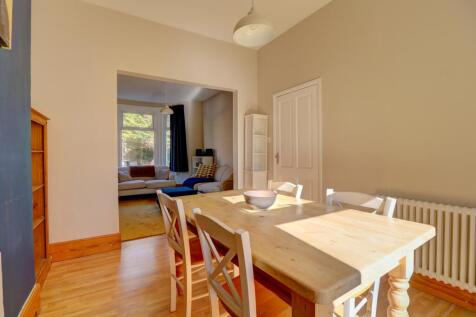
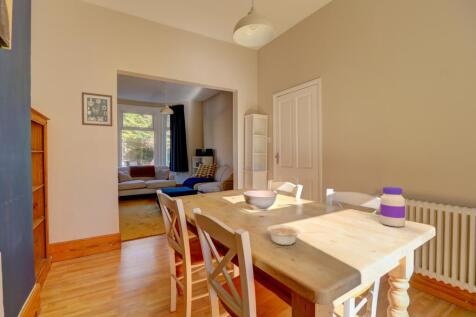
+ wall art [81,91,113,127]
+ jar [379,186,406,228]
+ legume [266,224,301,246]
